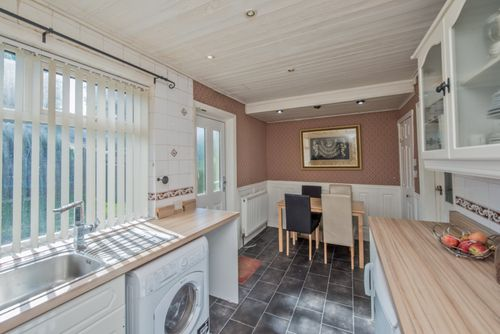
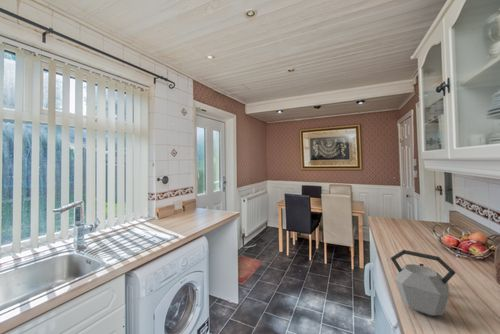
+ kettle [390,249,456,316]
